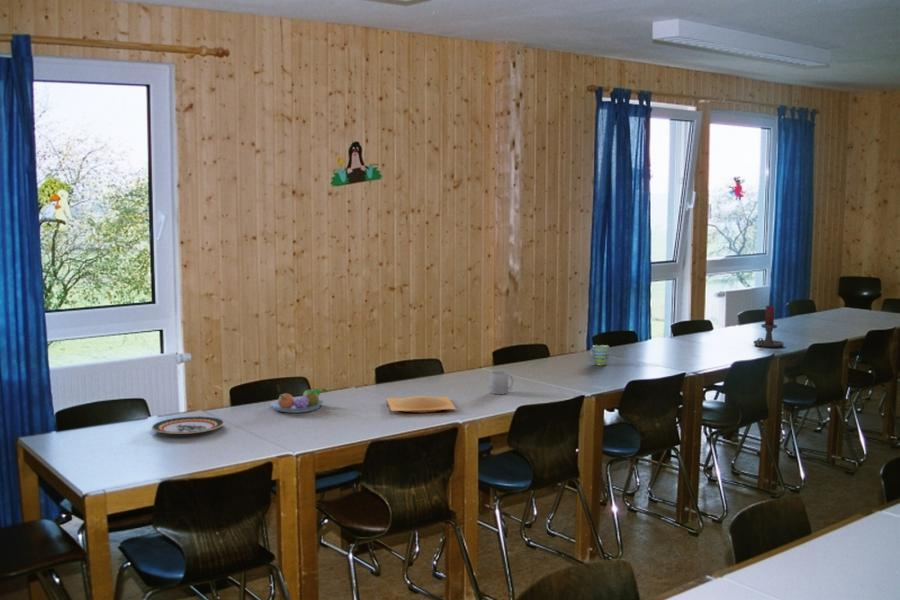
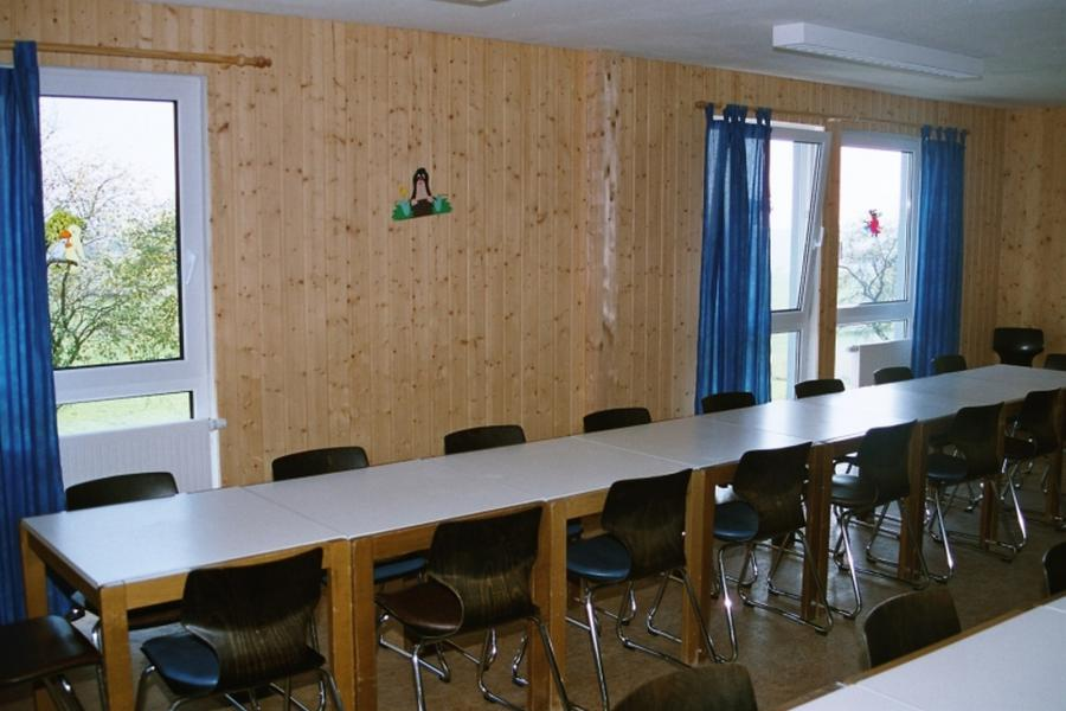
- mug [490,370,514,395]
- candle holder [752,304,785,348]
- fruit bowl [270,387,328,414]
- plate [386,395,457,414]
- plate [151,416,225,435]
- mug [590,344,610,366]
